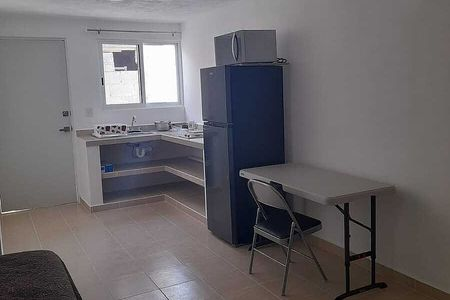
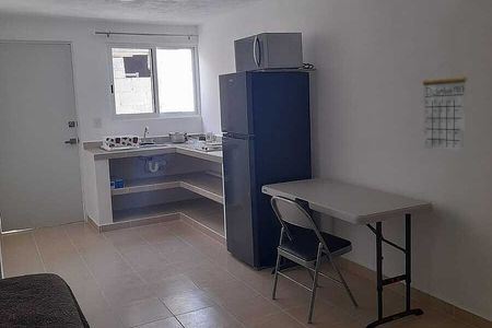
+ calendar [422,61,468,152]
